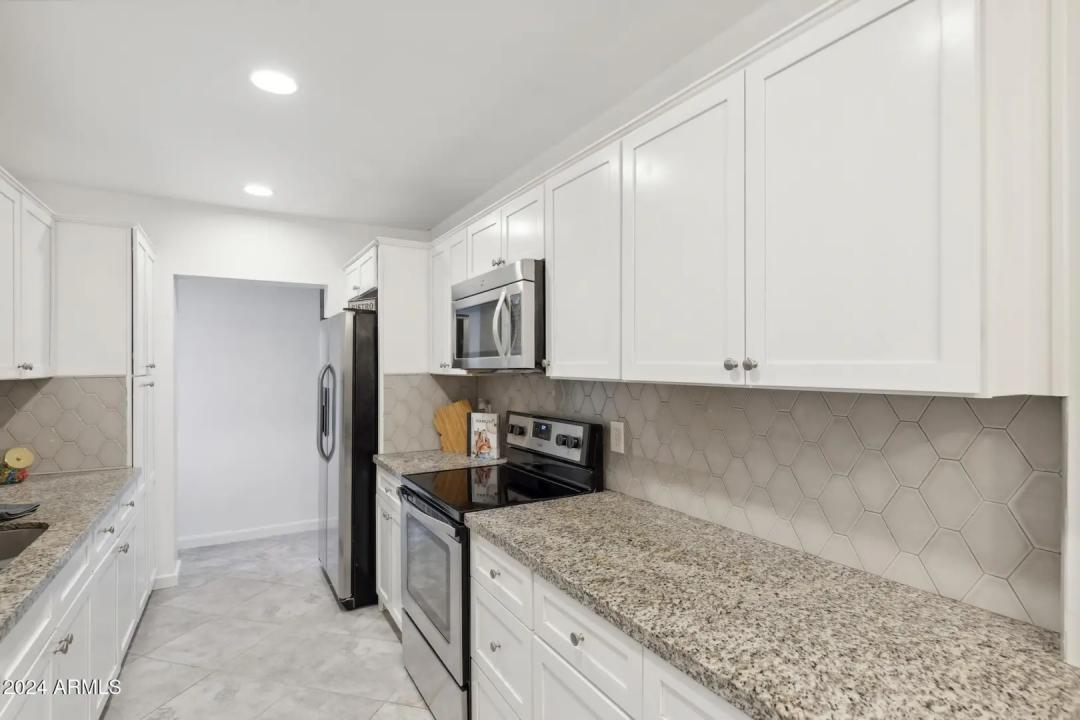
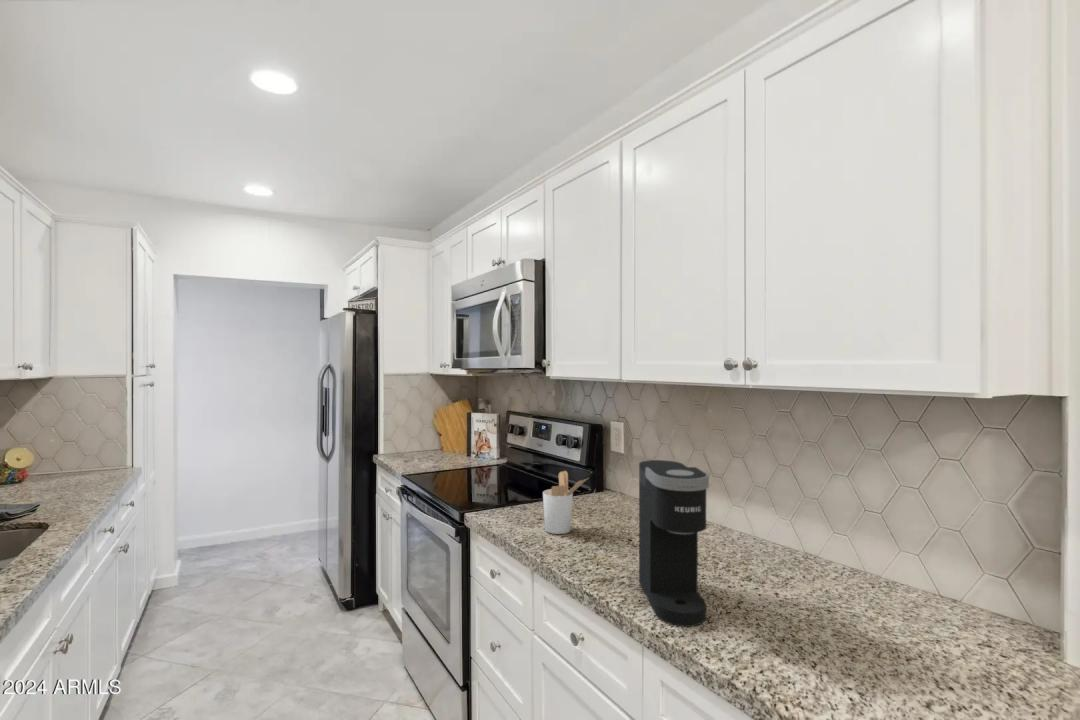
+ coffee maker [638,459,710,628]
+ utensil holder [542,470,589,535]
